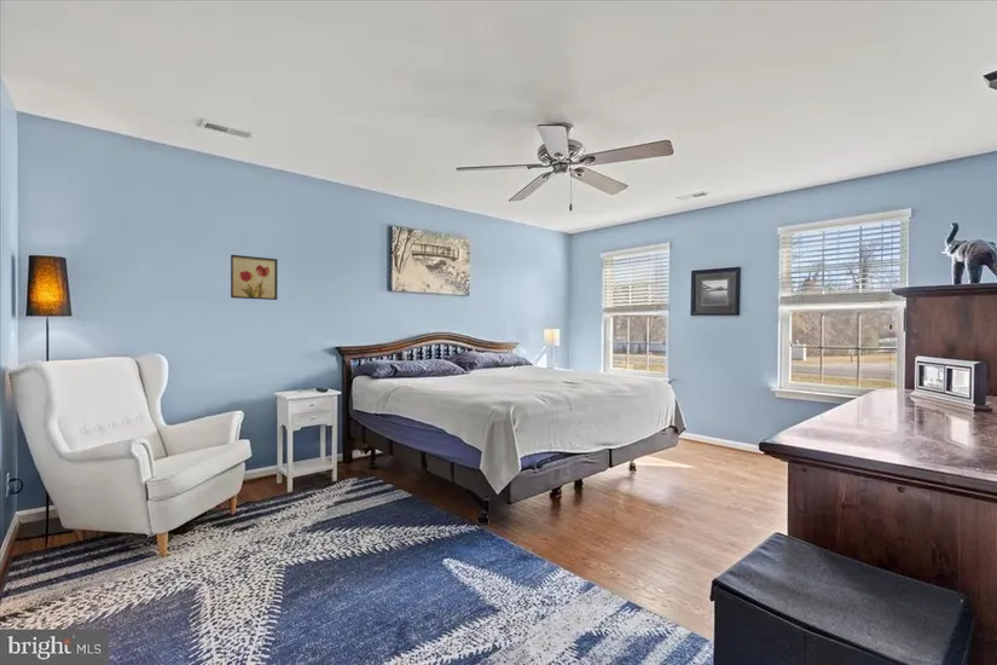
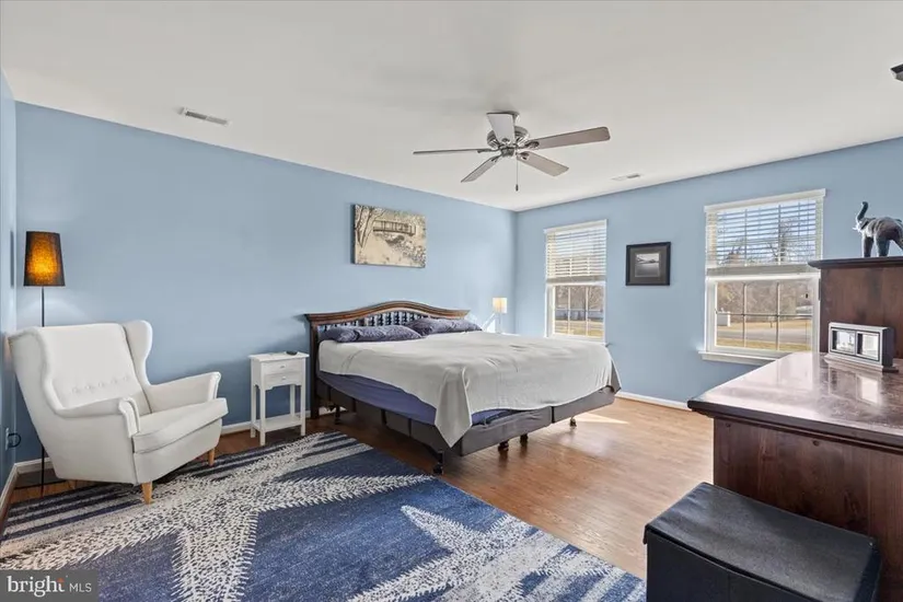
- wall art [230,254,278,301]
